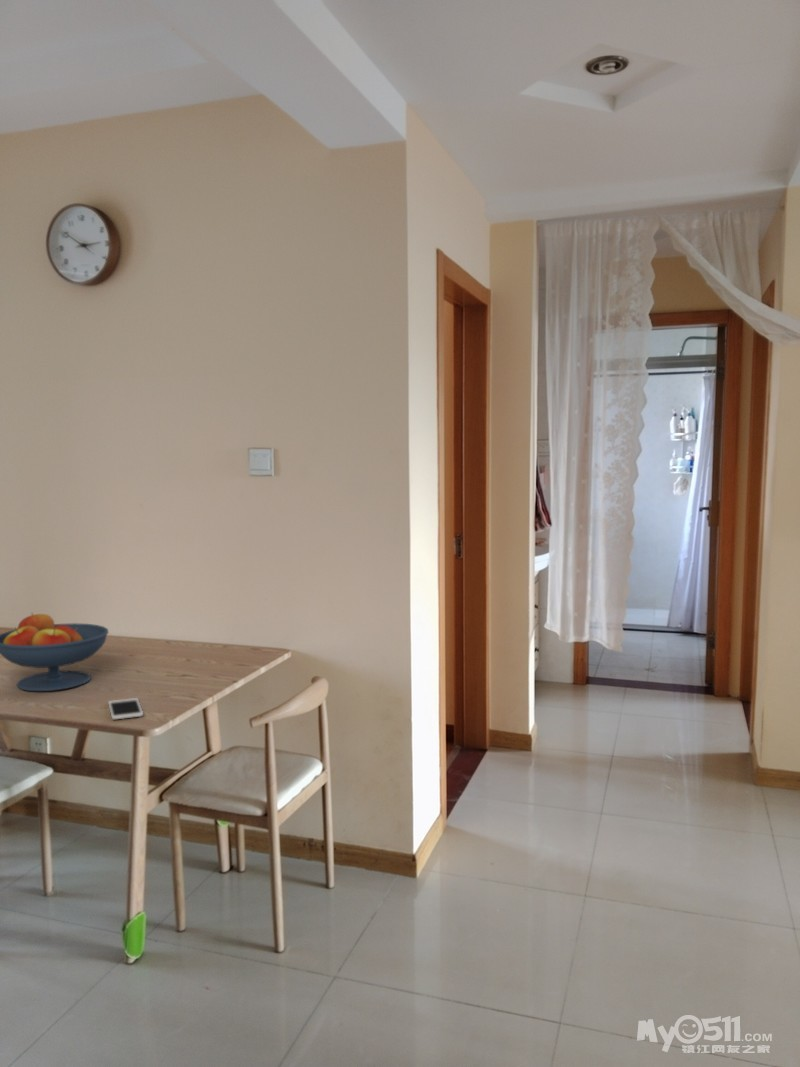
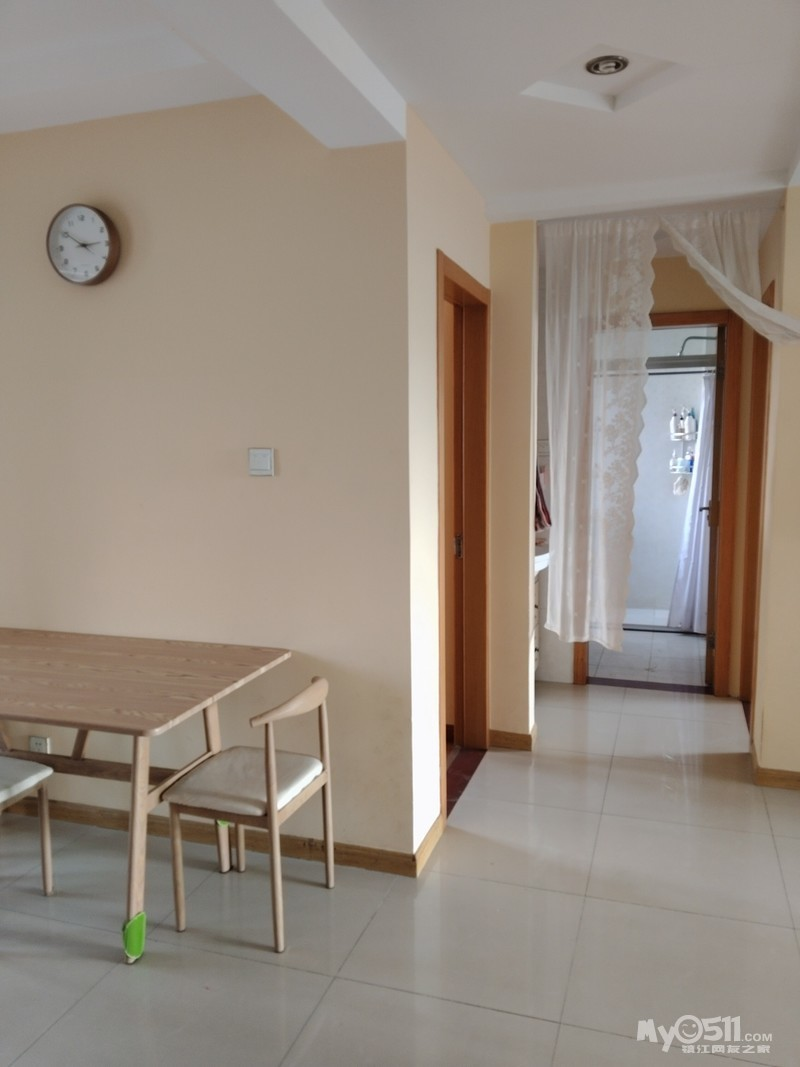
- fruit bowl [0,612,109,692]
- cell phone [107,697,144,721]
